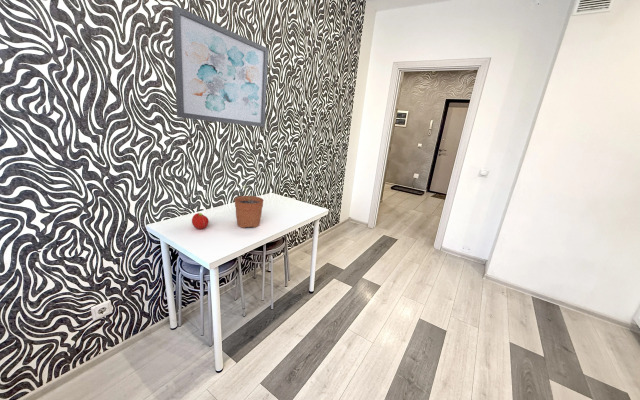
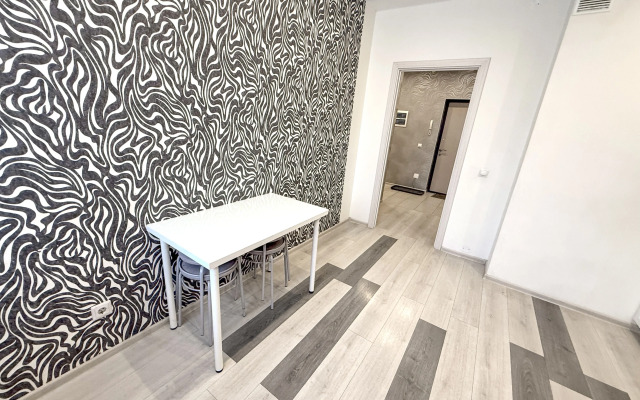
- wall art [171,4,269,128]
- plant pot [234,185,265,229]
- fruit [191,212,210,230]
